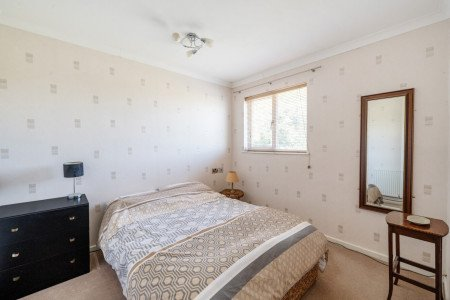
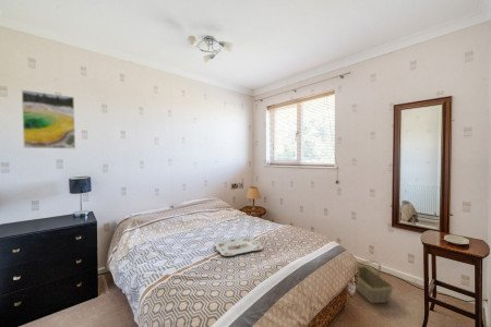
+ serving tray [214,237,264,257]
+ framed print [21,88,76,150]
+ basket [355,259,395,305]
